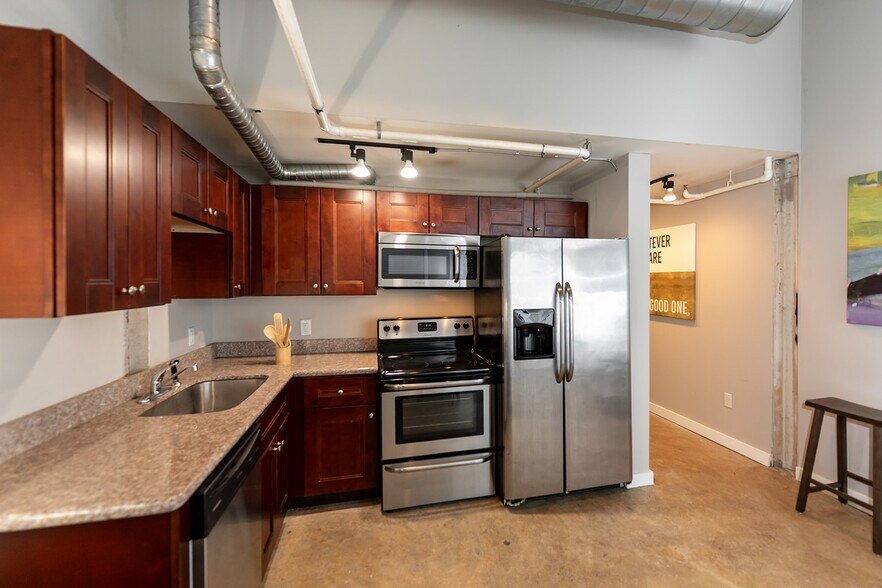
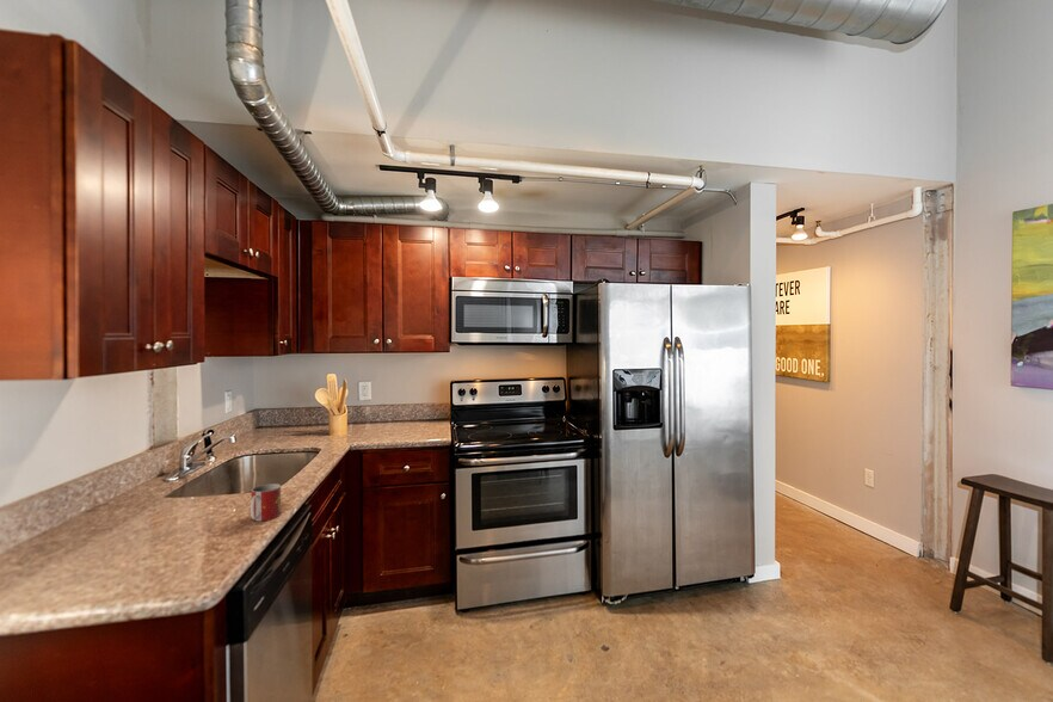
+ mug [250,482,282,522]
